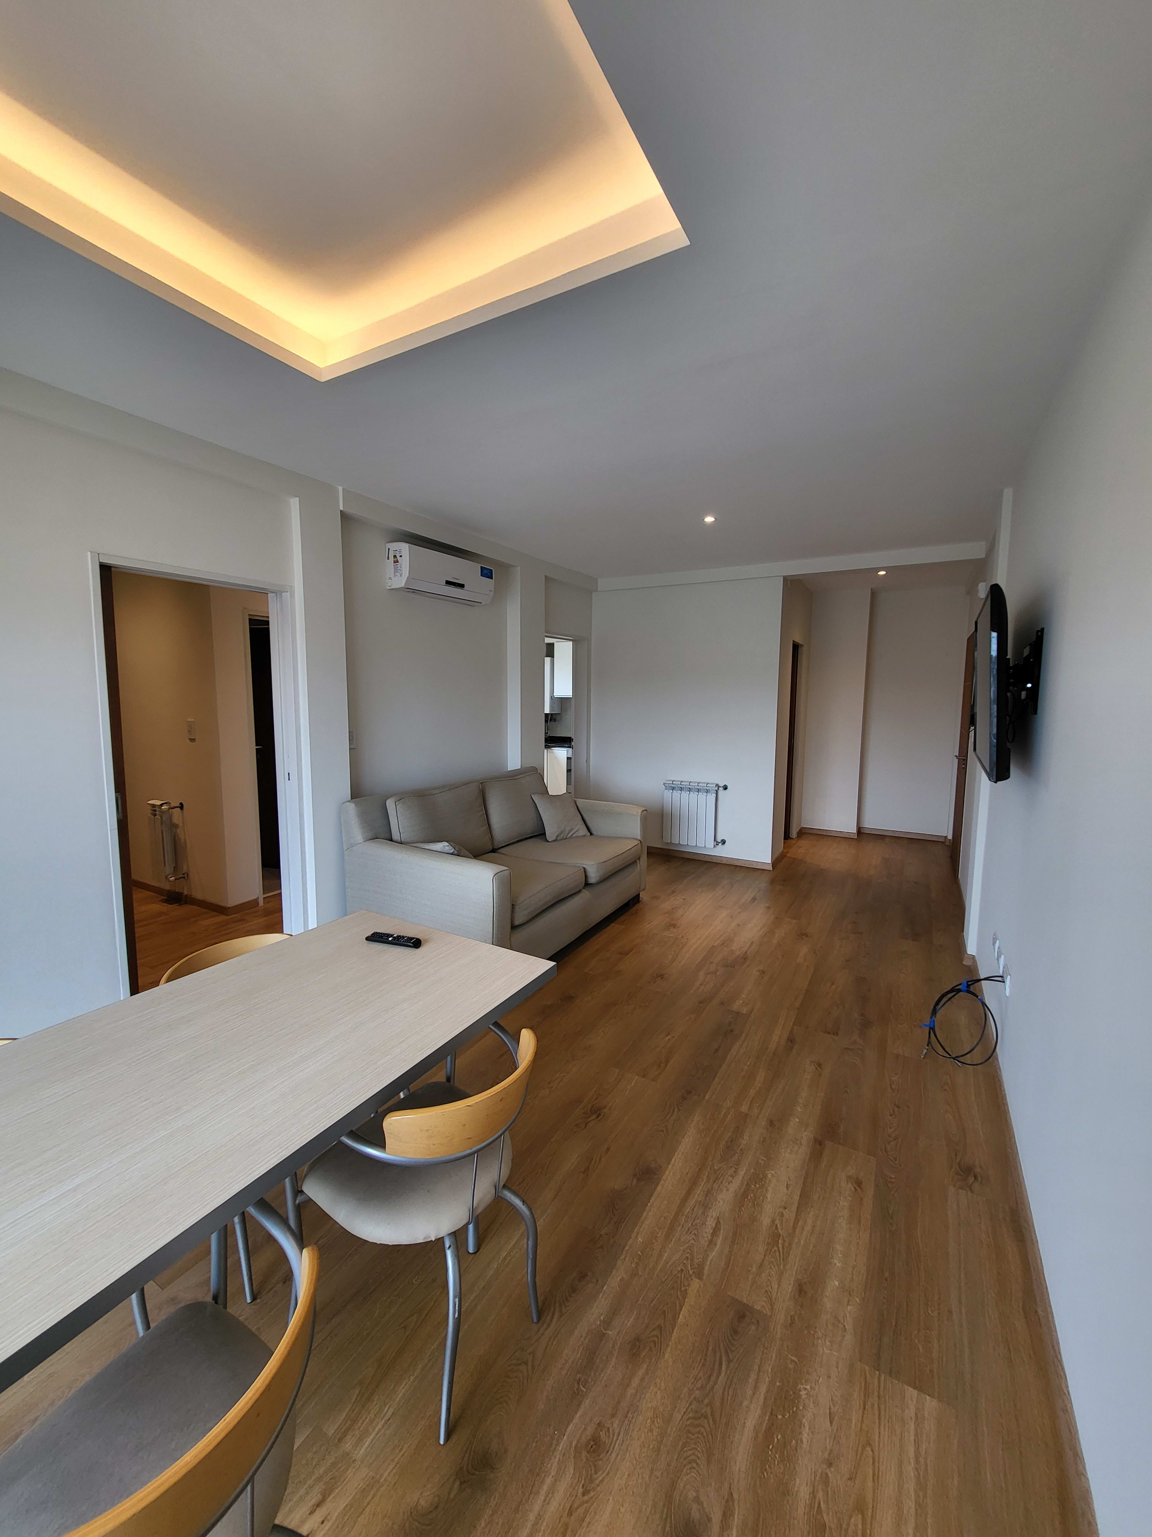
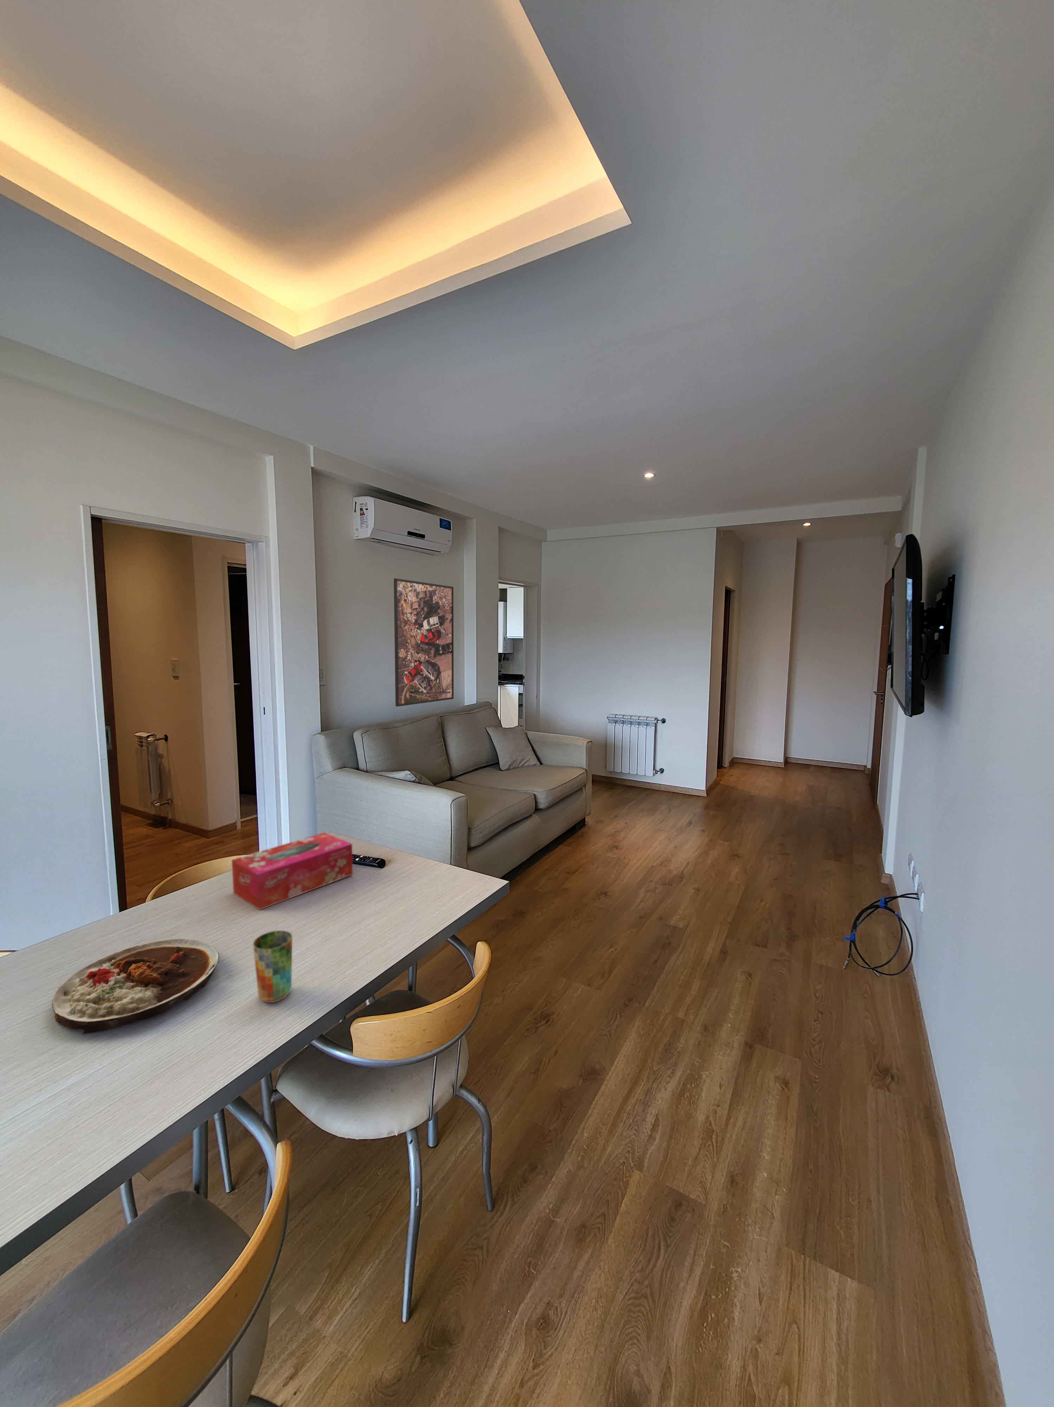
+ cup [252,930,292,1004]
+ plate [52,938,219,1034]
+ tissue box [231,832,353,911]
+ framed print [393,578,454,707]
